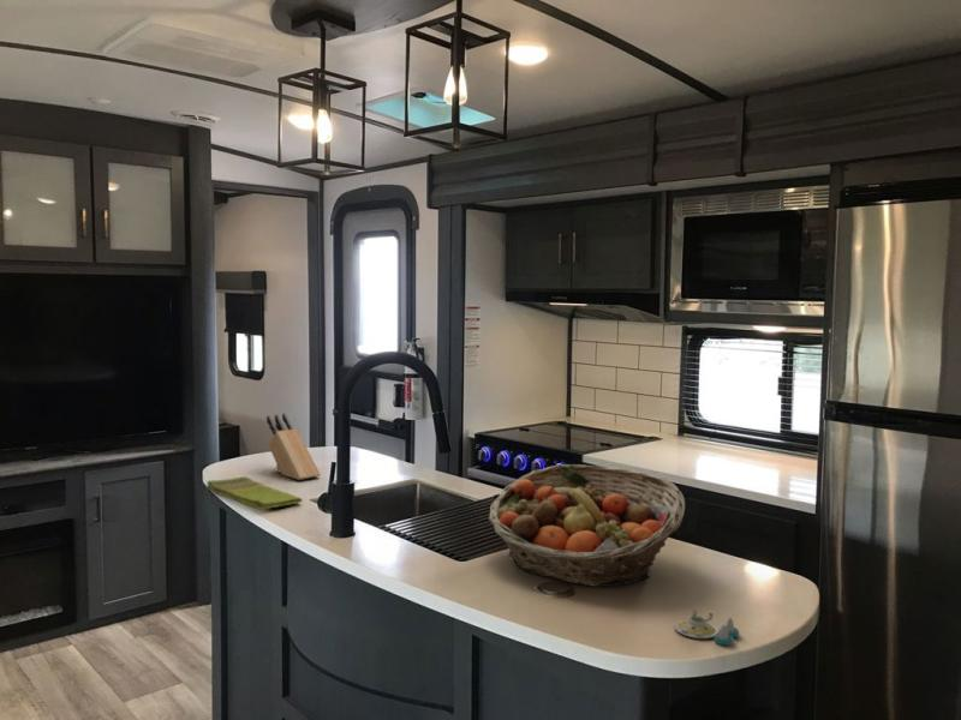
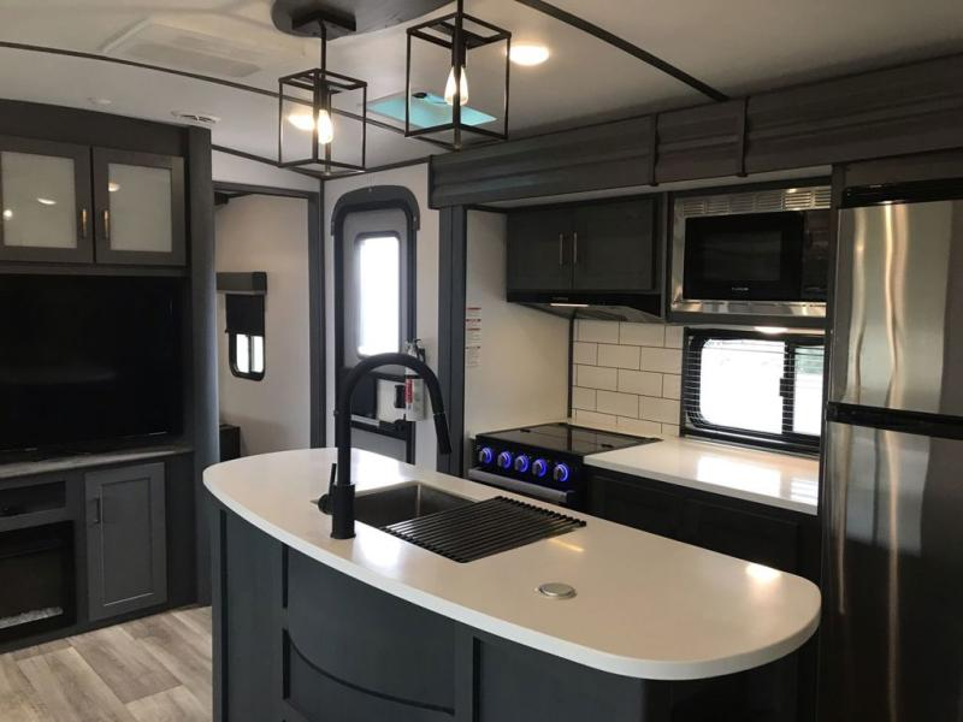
- knife block [265,413,322,481]
- fruit basket [488,463,686,588]
- dish towel [205,475,304,511]
- salt and pepper shaker set [674,608,740,646]
